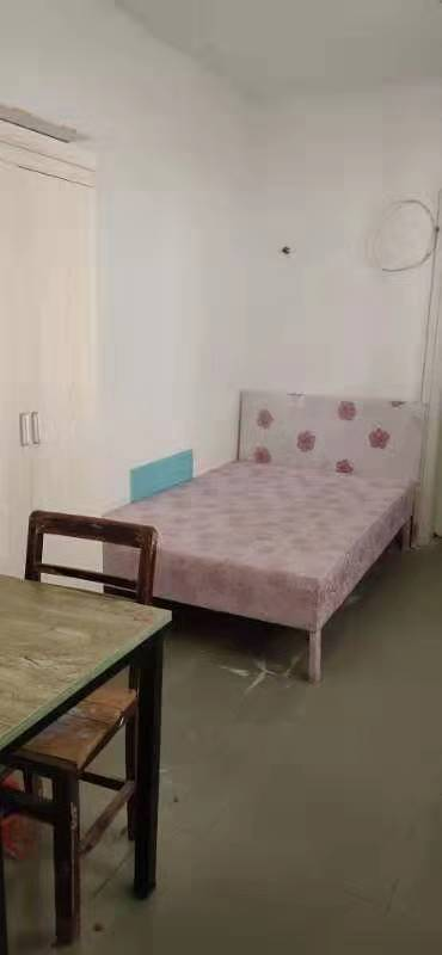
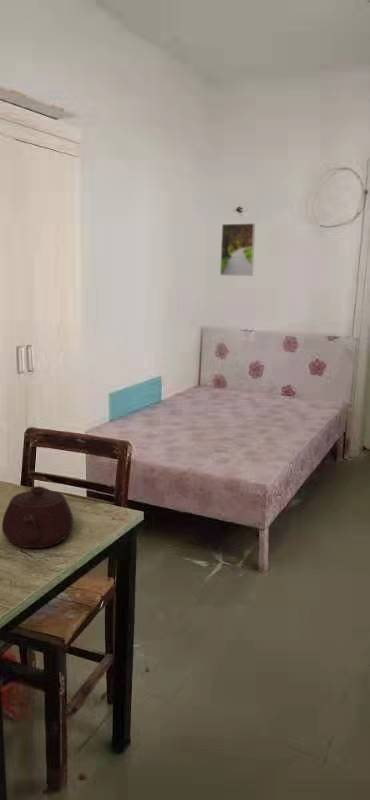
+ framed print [219,222,256,277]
+ teapot [1,485,74,549]
